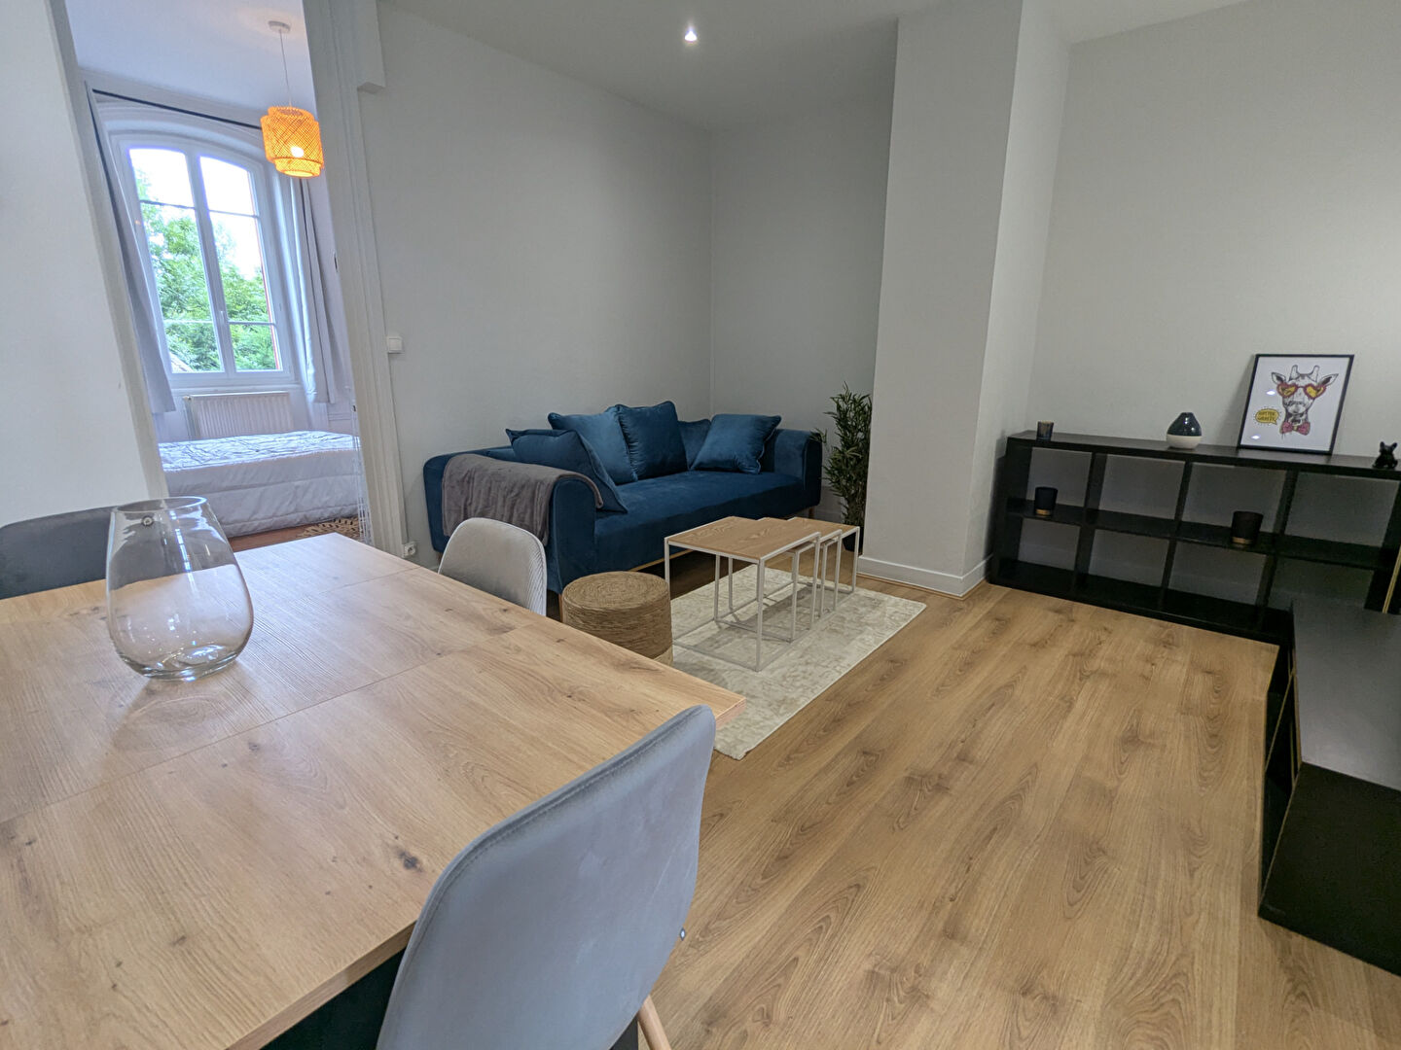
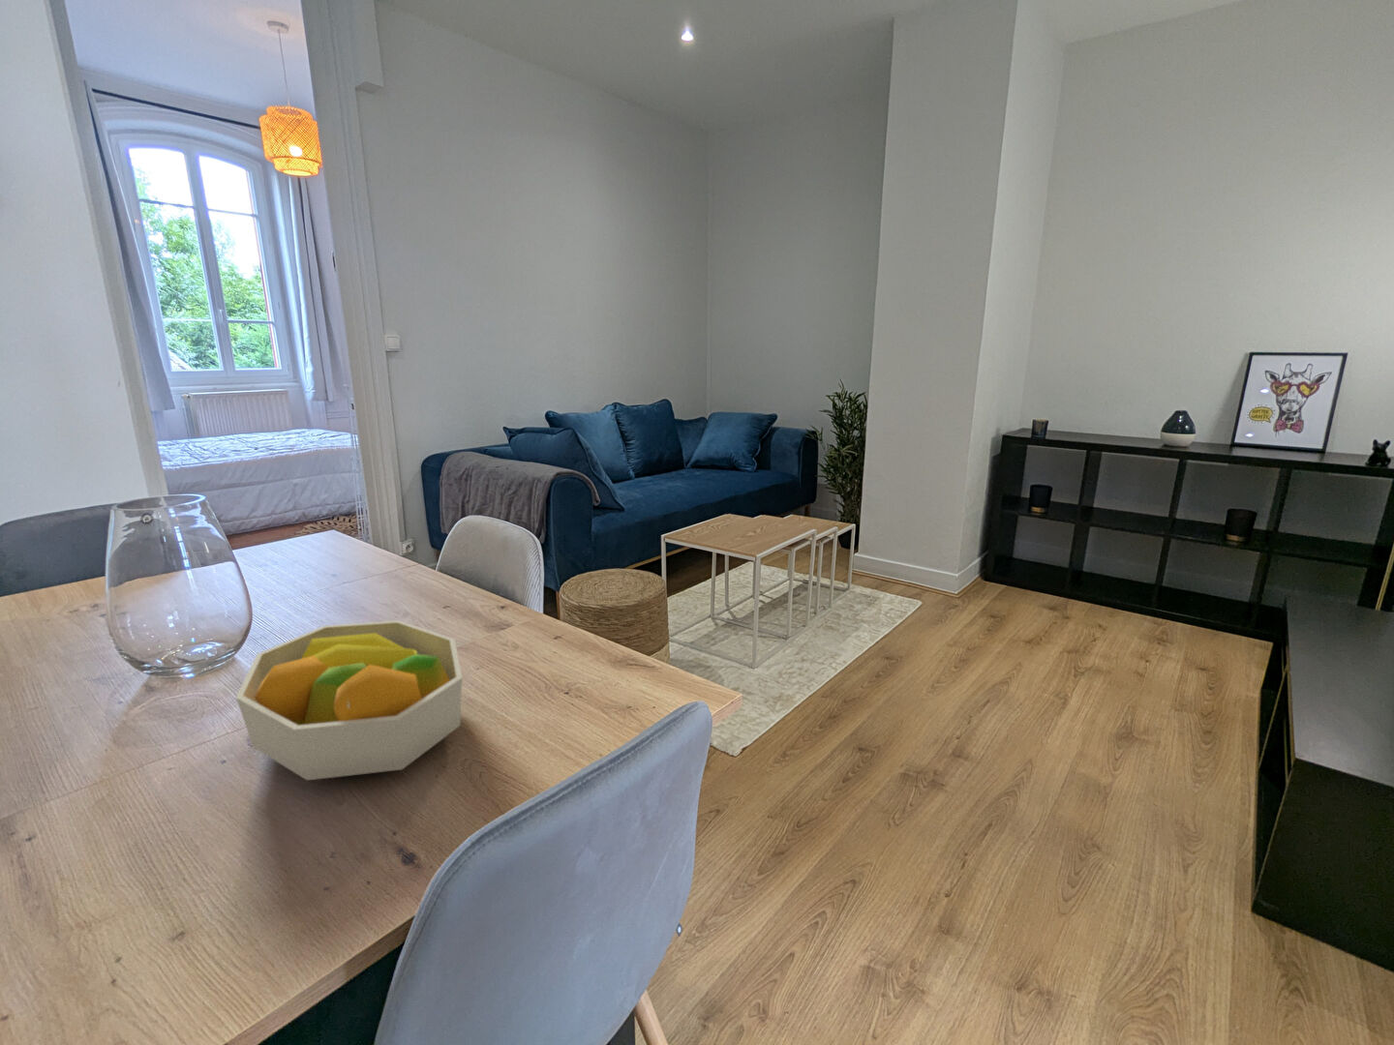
+ fruit bowl [235,619,463,780]
